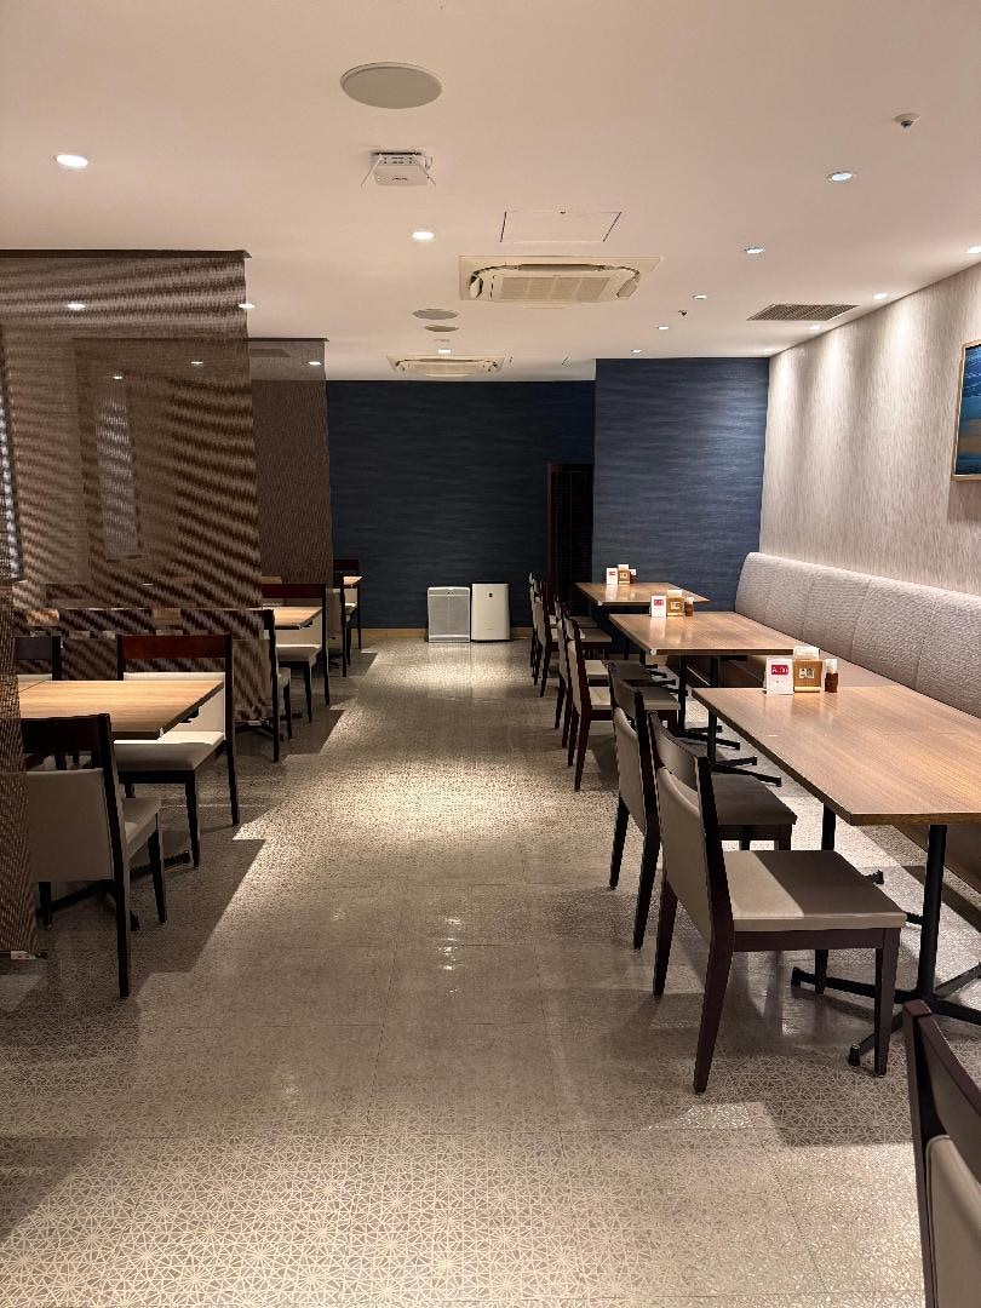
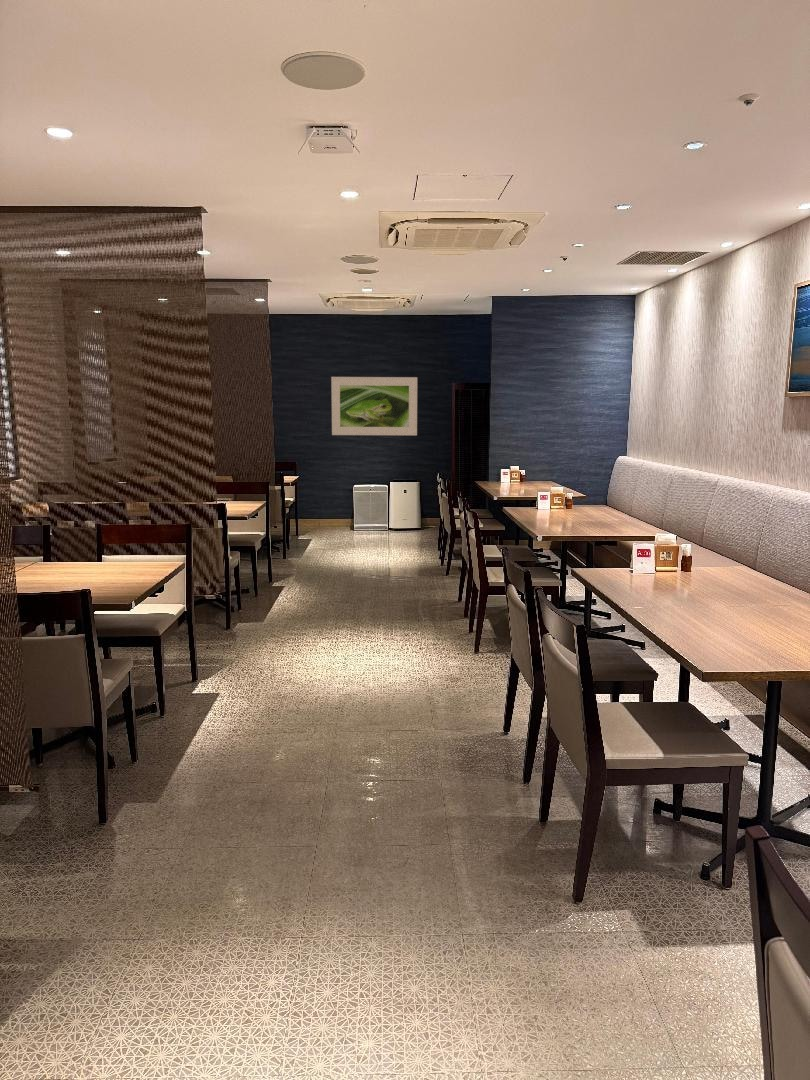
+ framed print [330,376,418,436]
